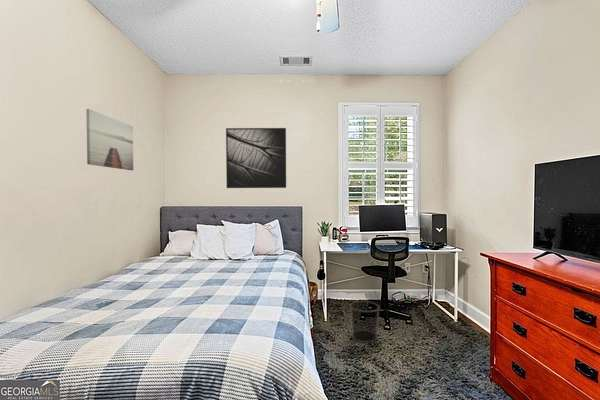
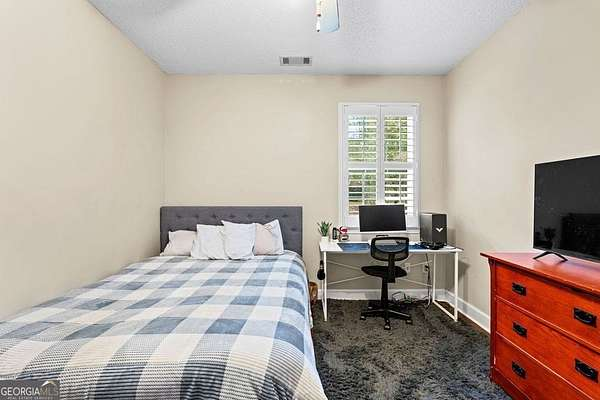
- waste bin [349,300,381,344]
- wall art [85,108,134,171]
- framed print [225,127,287,189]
